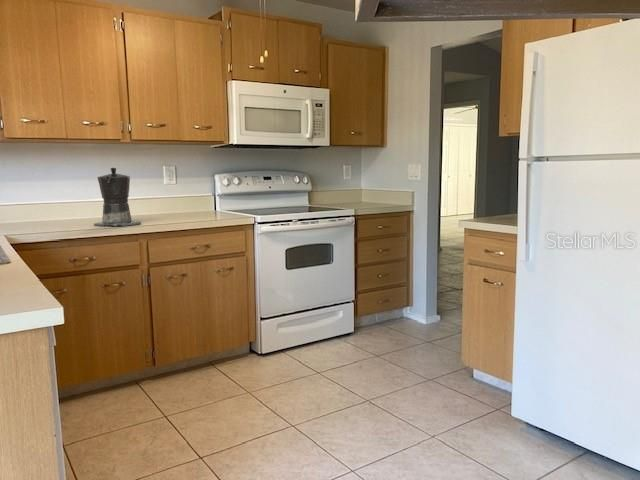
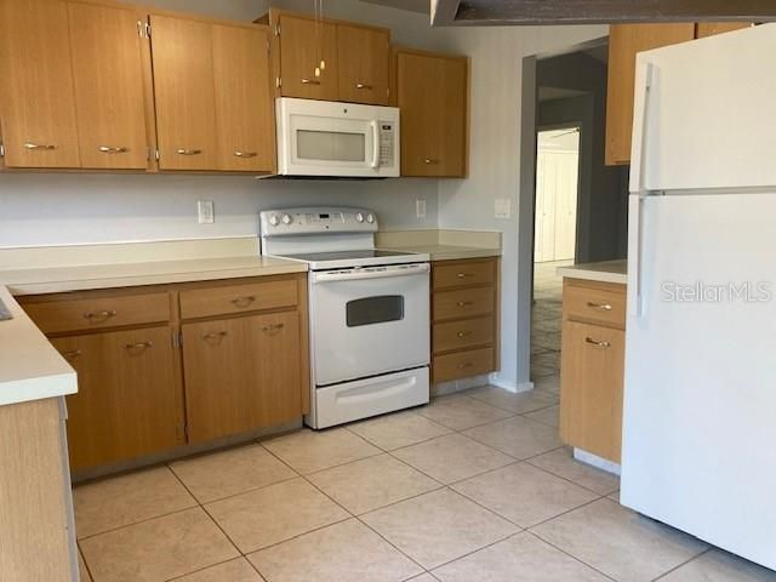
- coffee maker [93,167,142,227]
